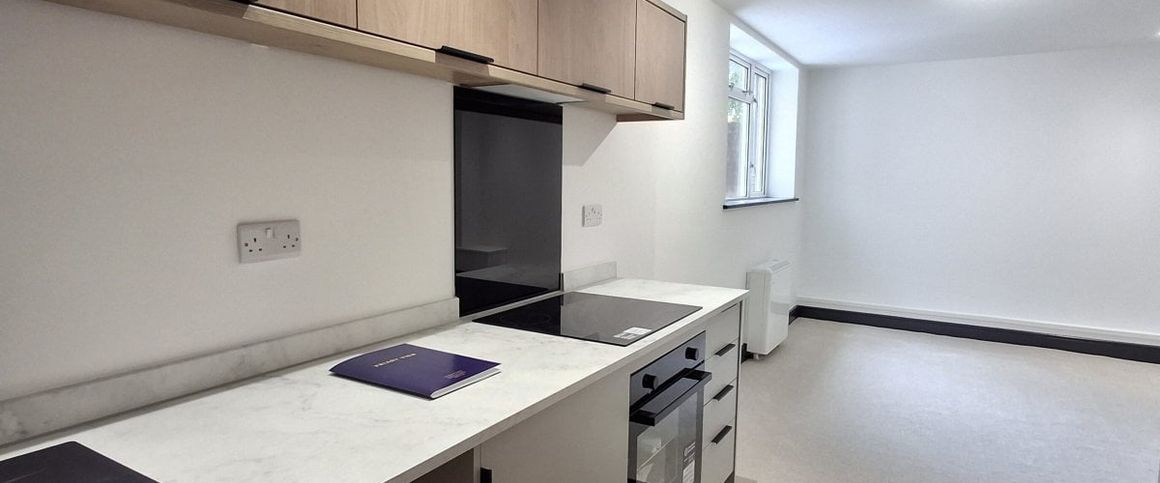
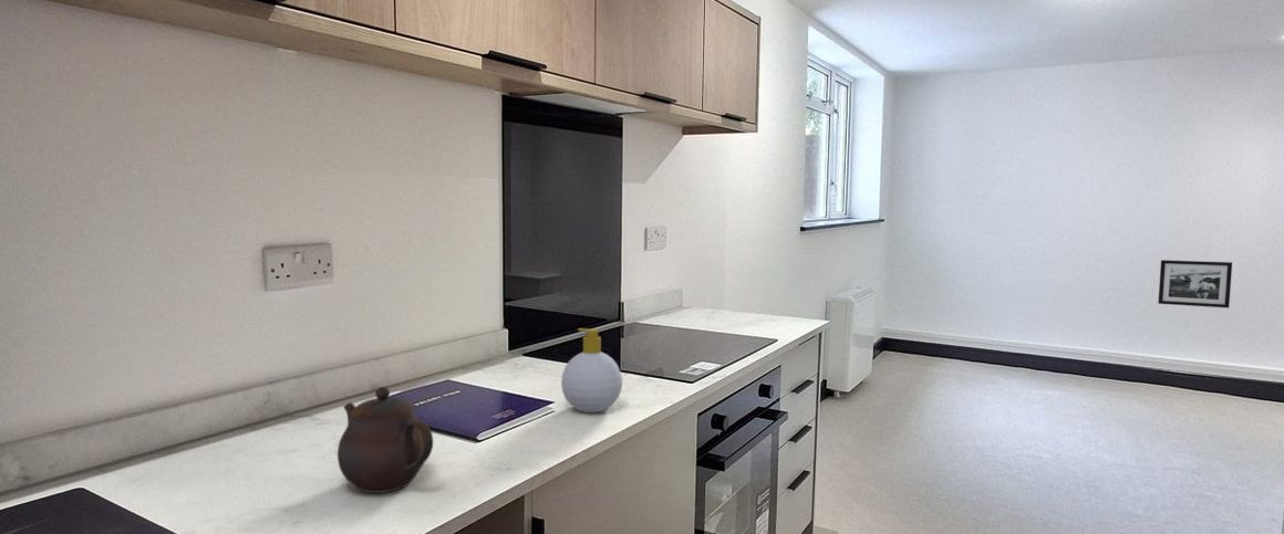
+ soap bottle [560,327,623,413]
+ teapot [336,386,434,494]
+ picture frame [1157,259,1233,308]
